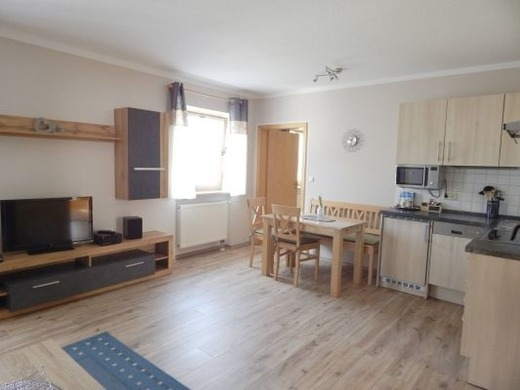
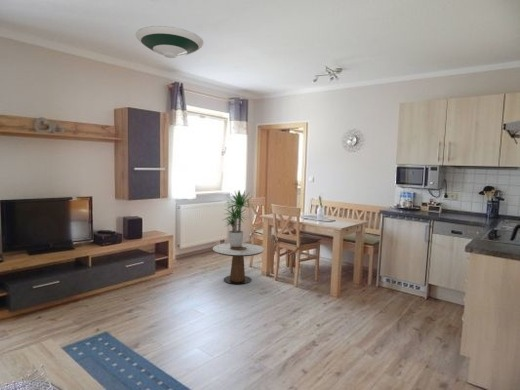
+ potted plant [222,190,257,247]
+ side table [212,242,265,285]
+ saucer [135,25,205,59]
